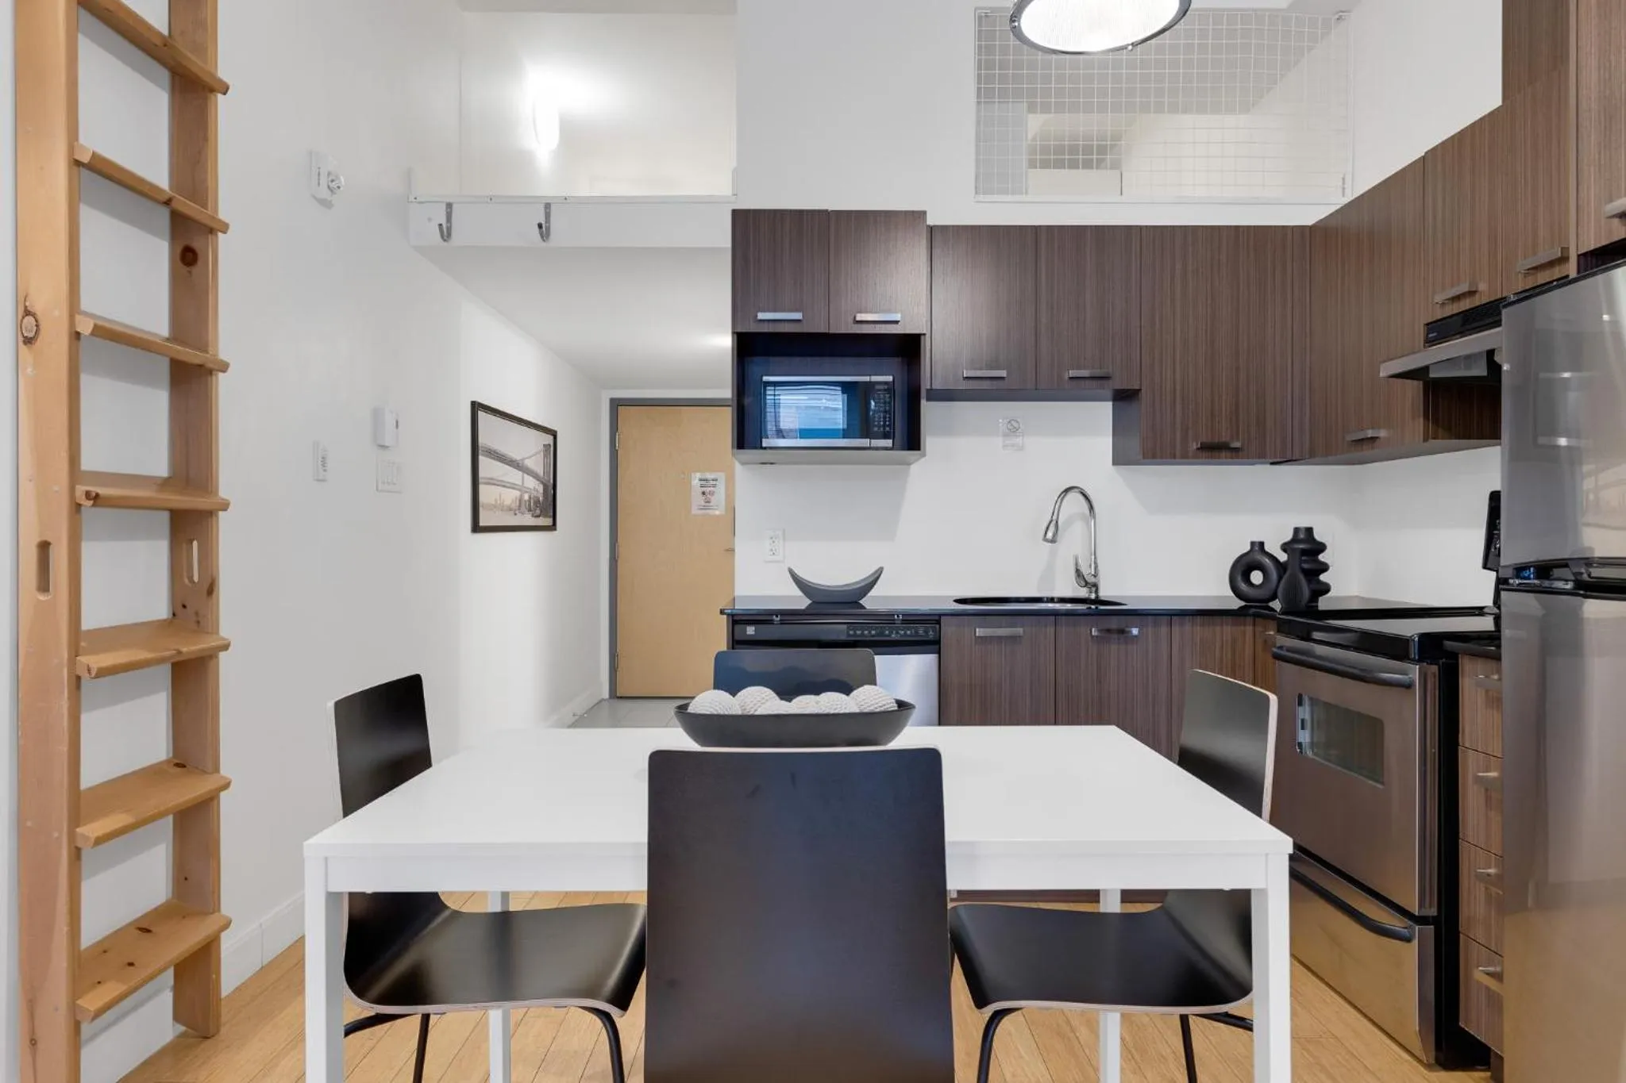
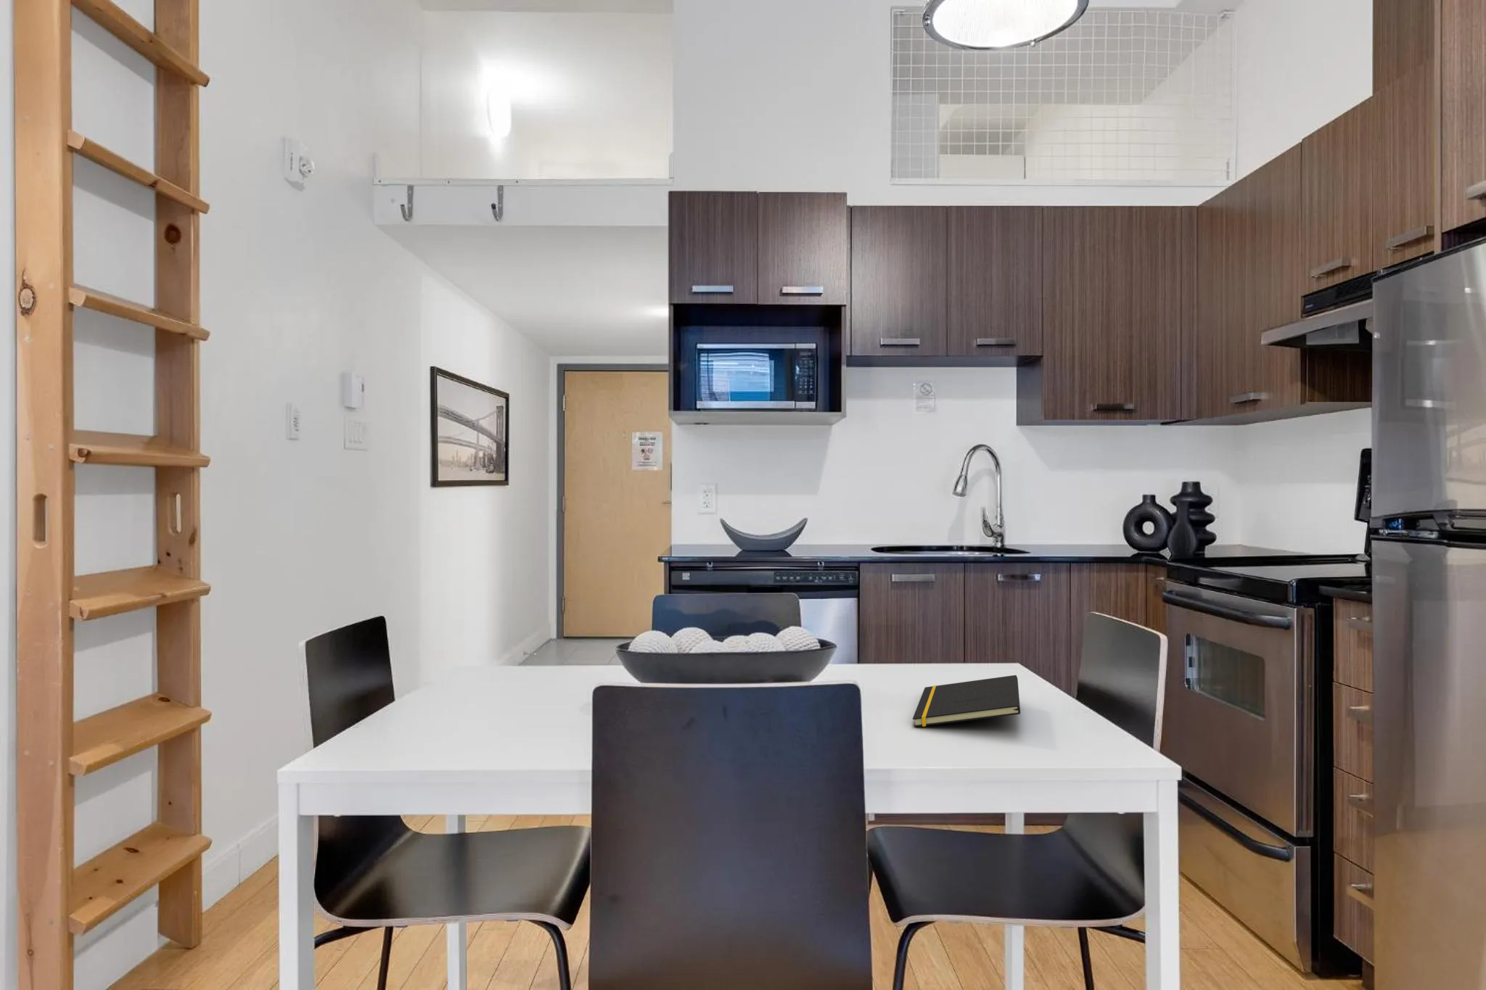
+ notepad [913,674,1021,727]
